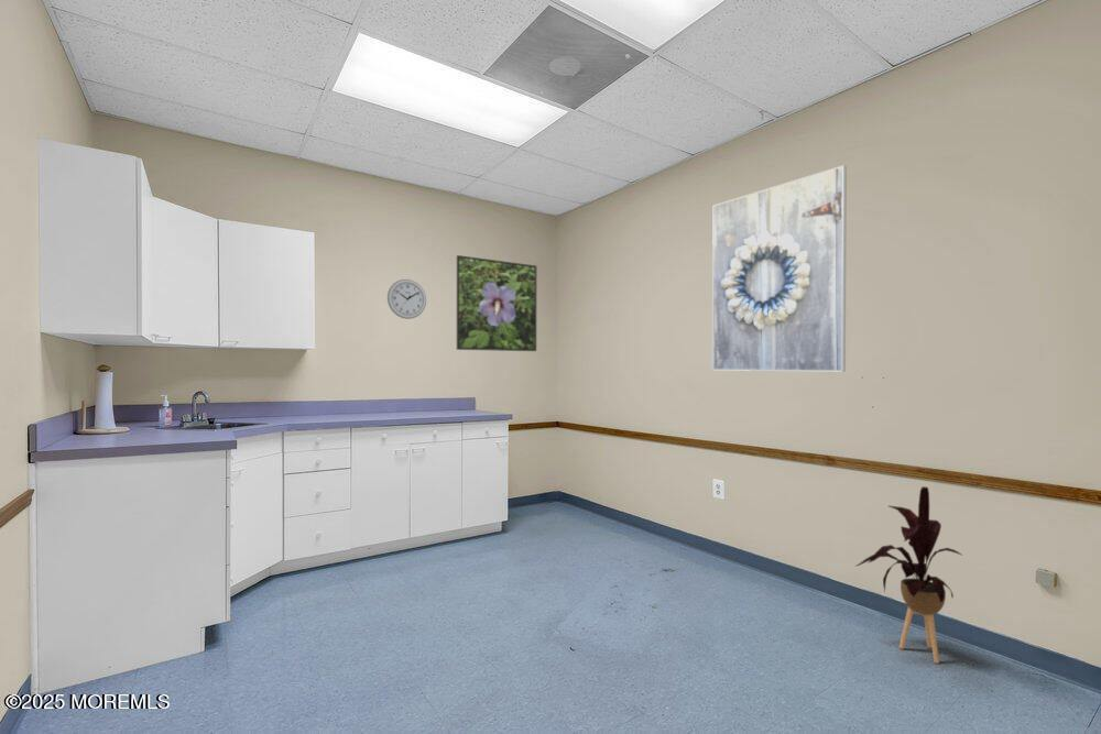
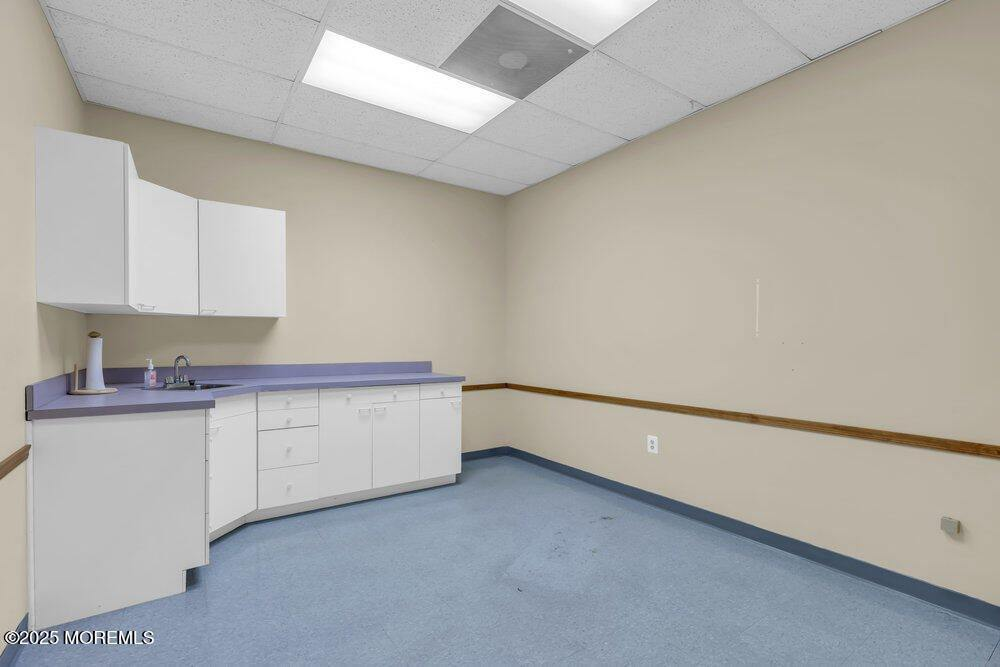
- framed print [711,165,848,372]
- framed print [456,254,537,352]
- house plant [853,485,962,665]
- wall clock [386,278,427,320]
